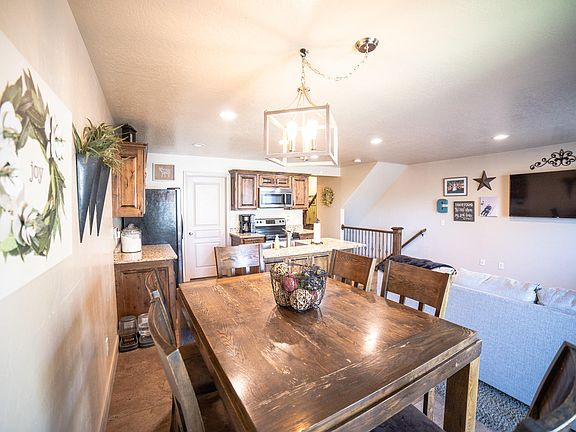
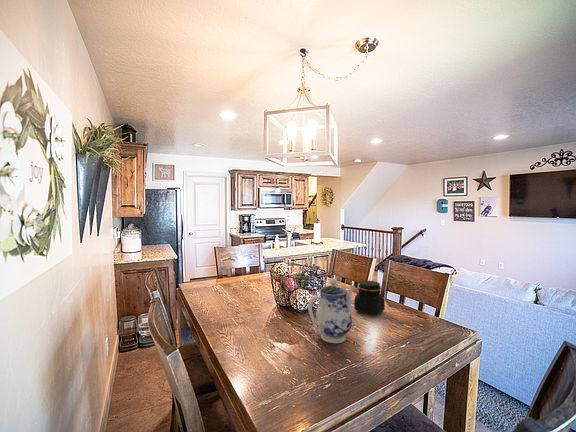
+ teapot [307,277,356,344]
+ jar [353,280,386,316]
